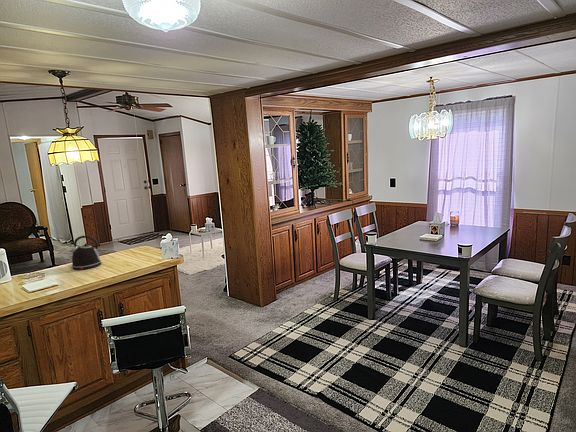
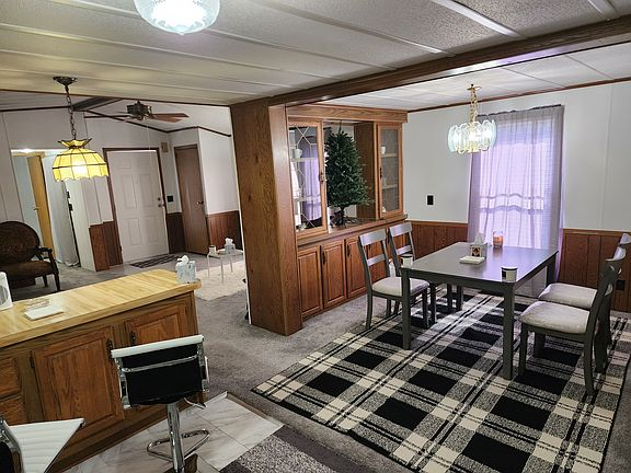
- kettle [69,235,103,271]
